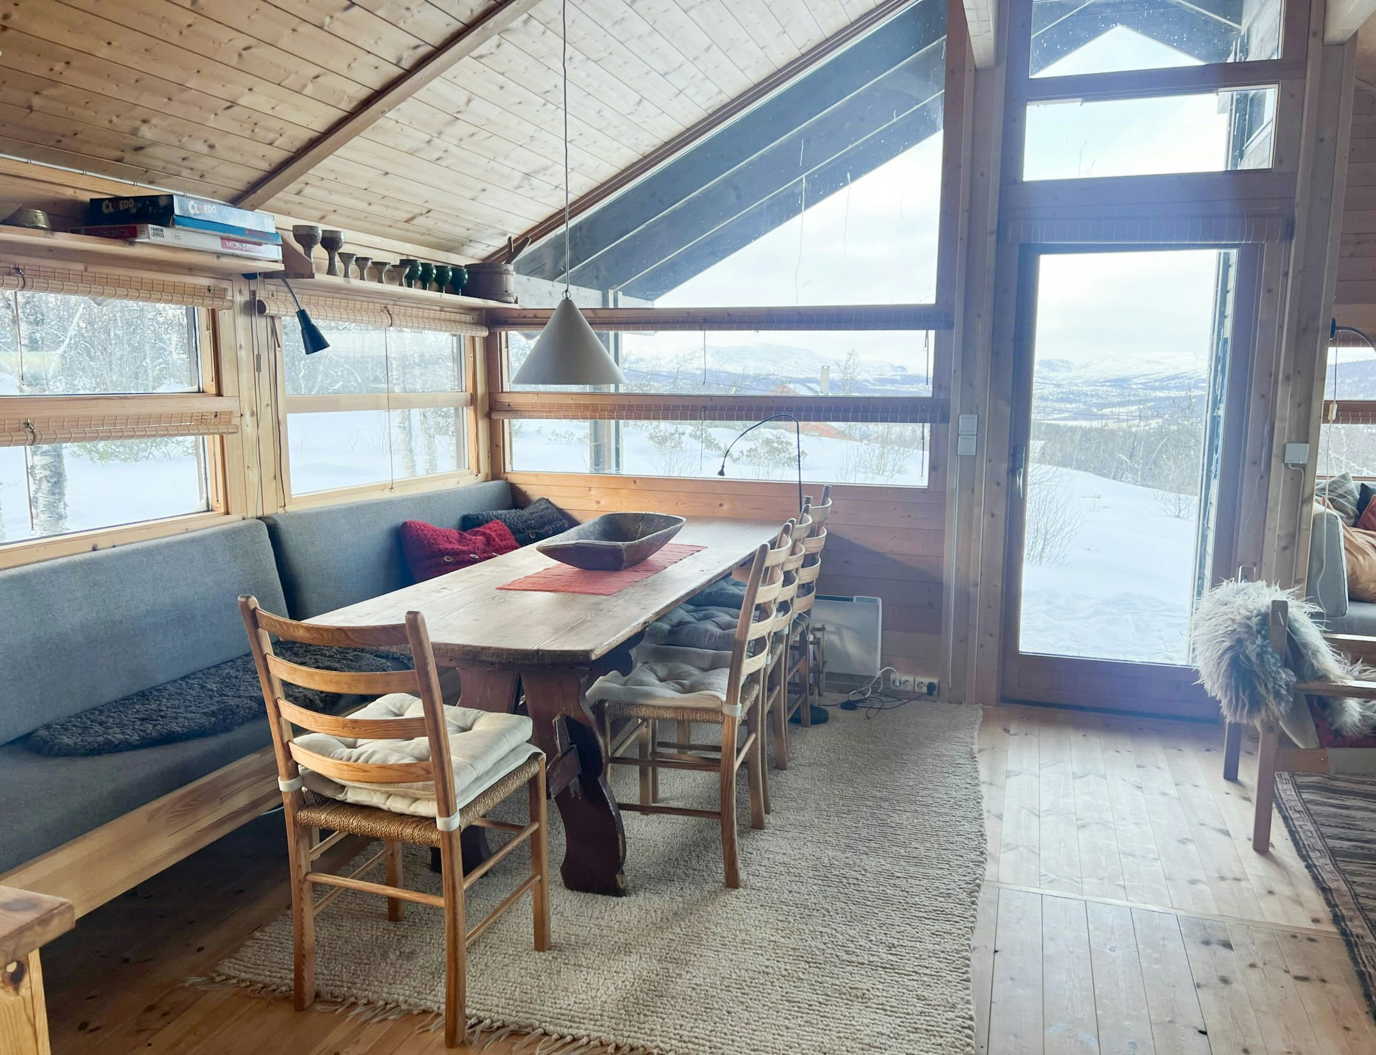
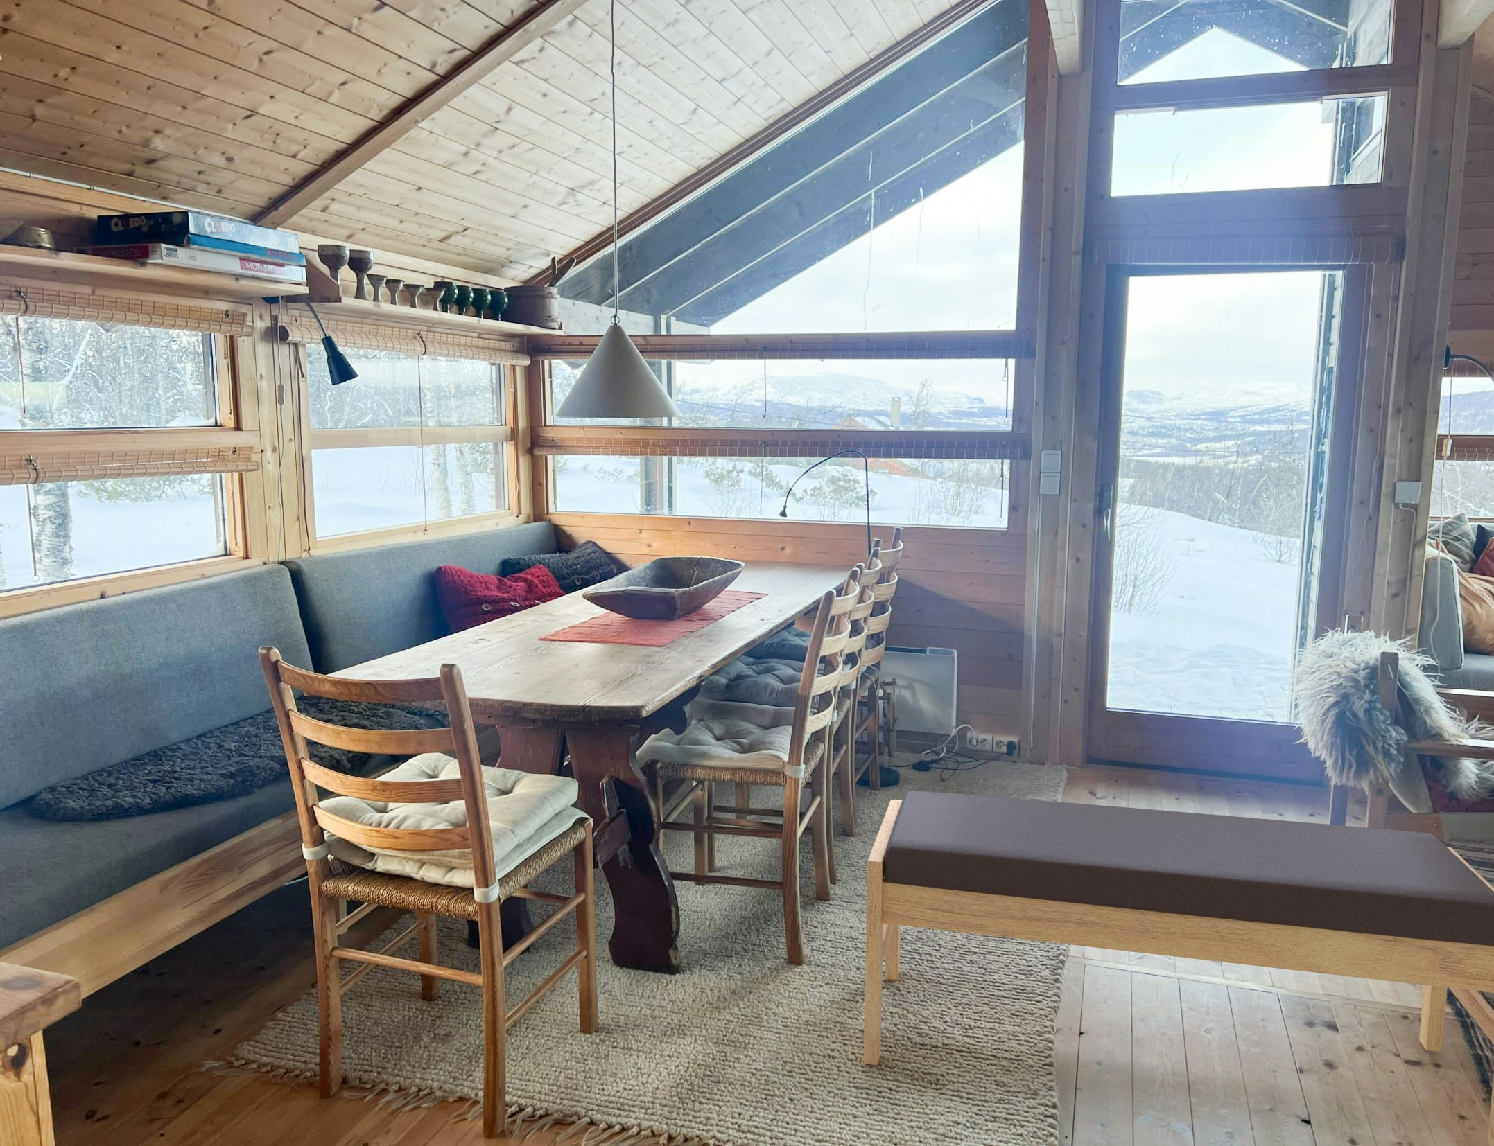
+ bench [863,790,1494,1146]
